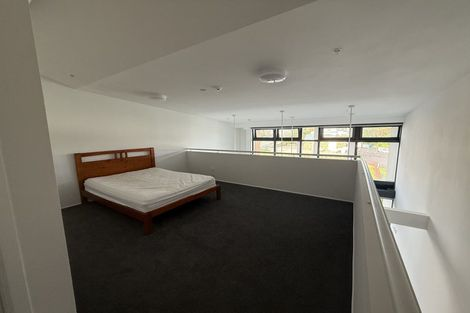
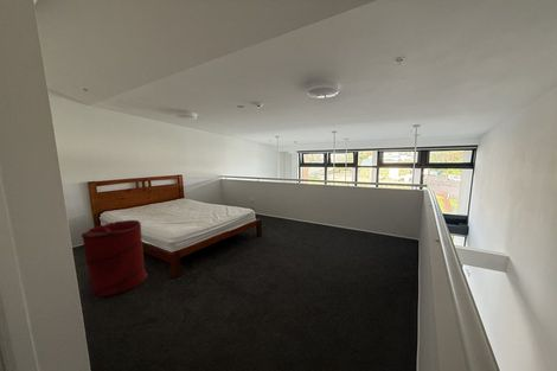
+ laundry hamper [81,219,148,298]
